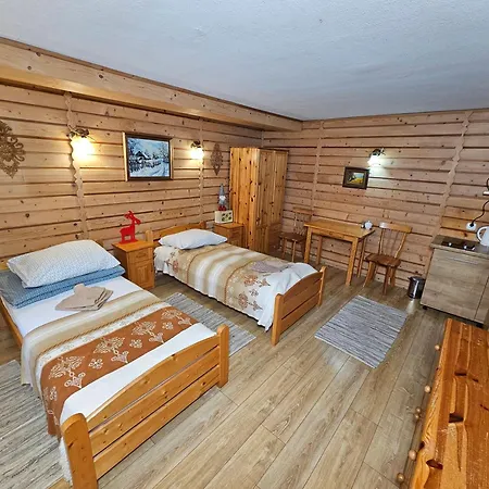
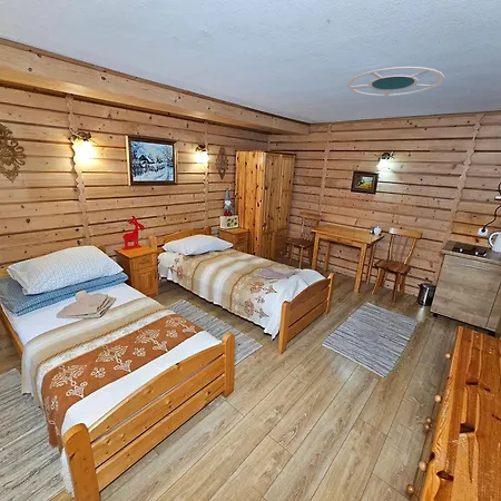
+ ceiling lamp [346,66,445,97]
